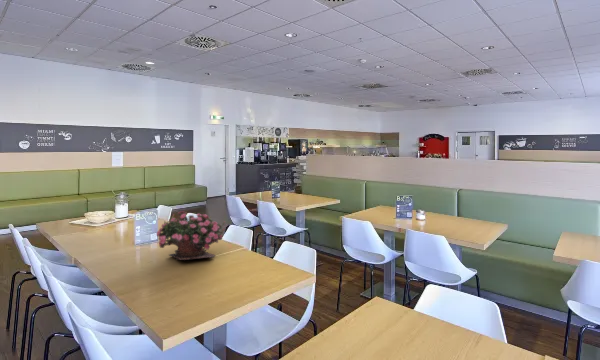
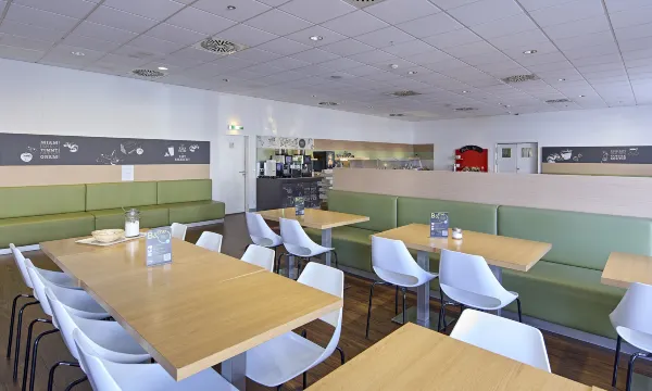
- potted flower [155,210,226,261]
